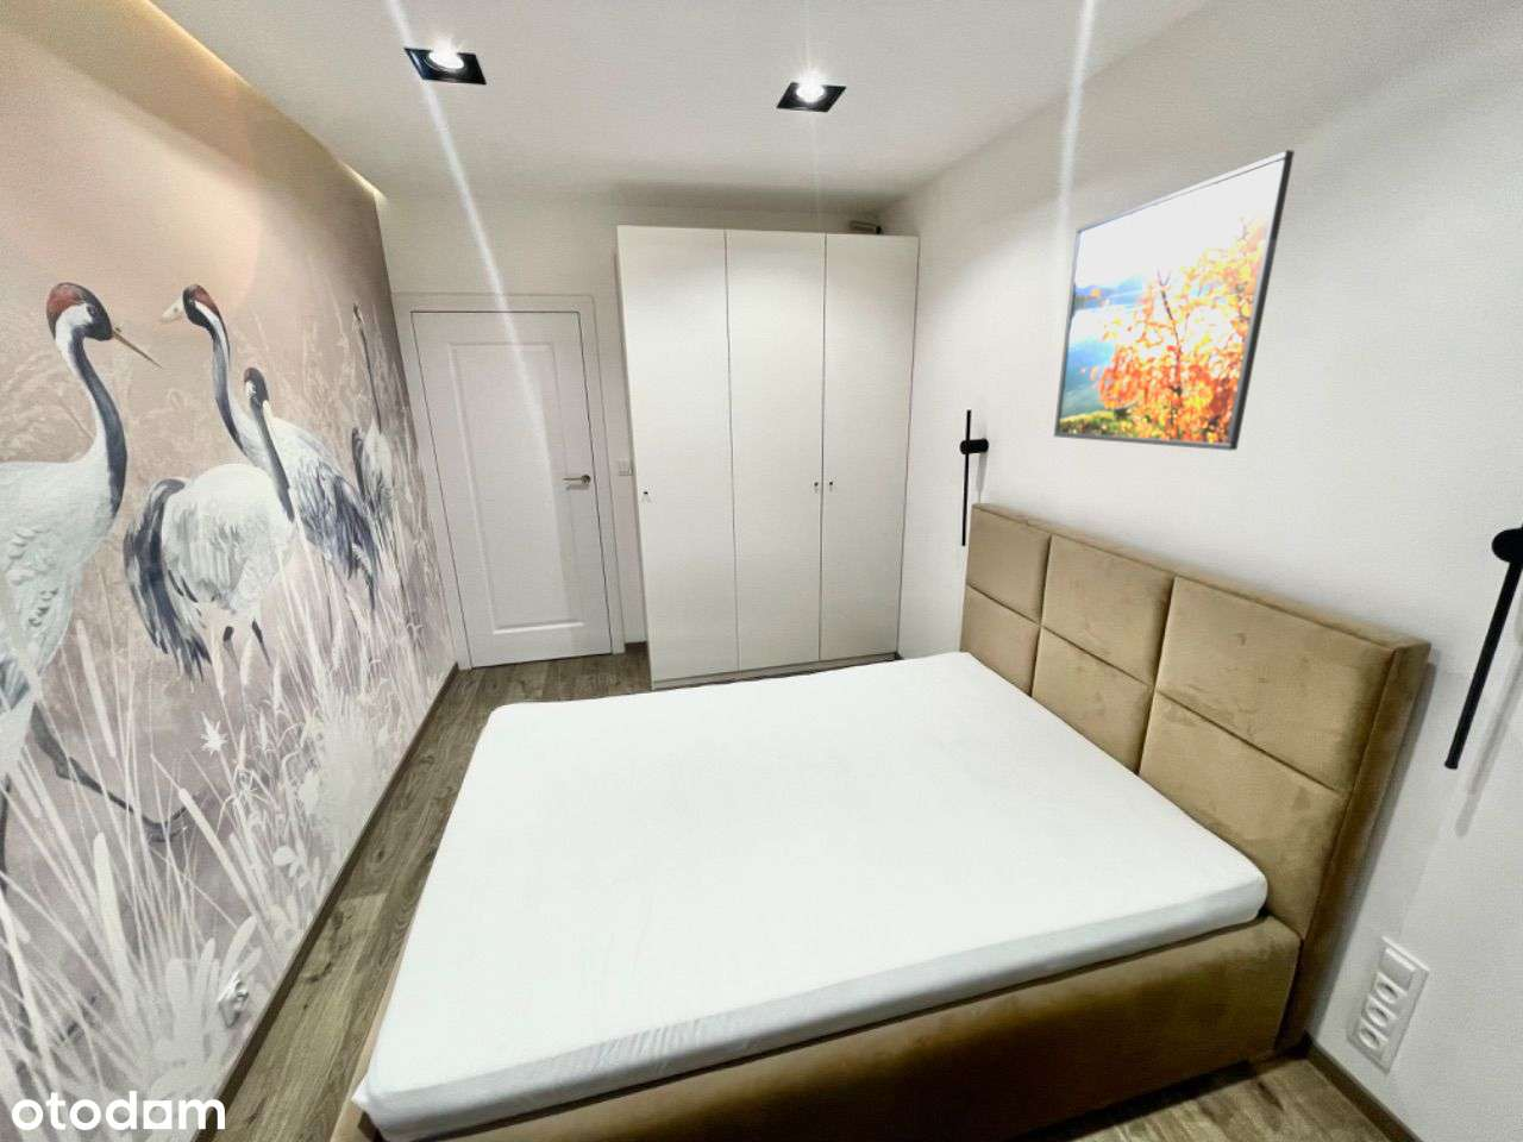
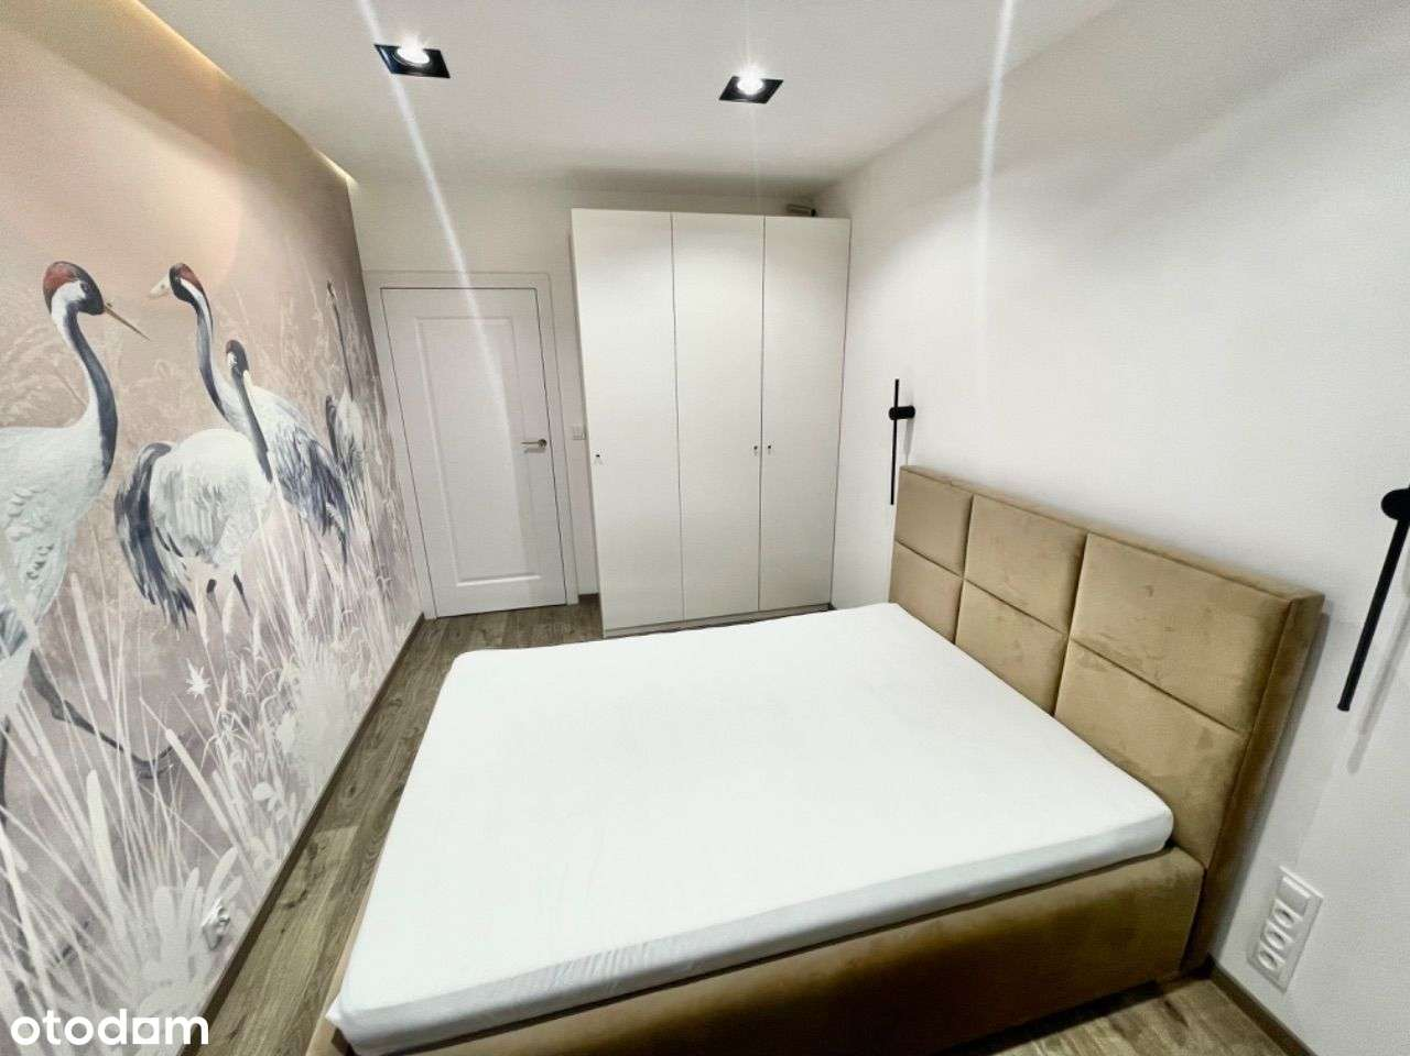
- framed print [1053,149,1295,452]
